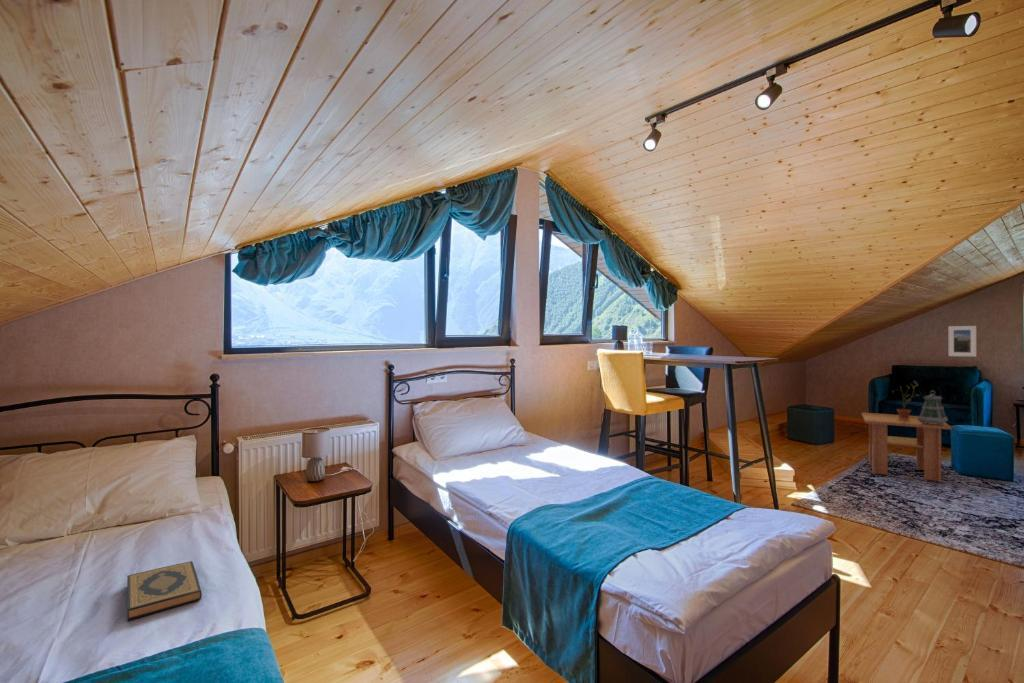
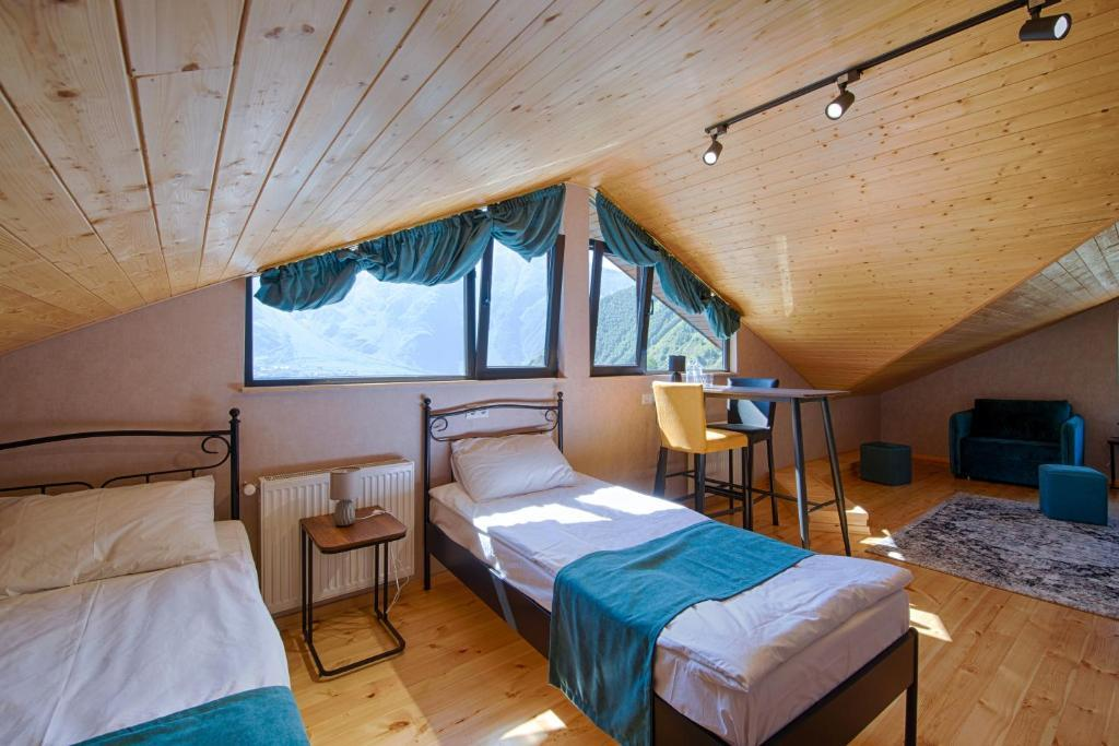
- potted plant [891,380,921,418]
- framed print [947,325,977,358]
- lantern [917,390,949,425]
- hardback book [126,560,203,622]
- coffee table [860,412,953,483]
